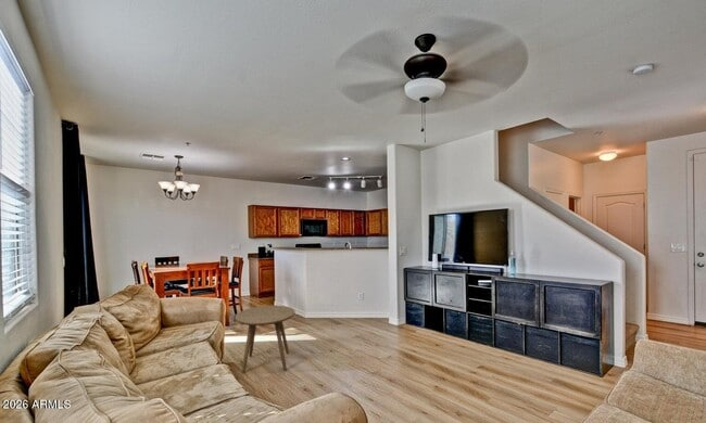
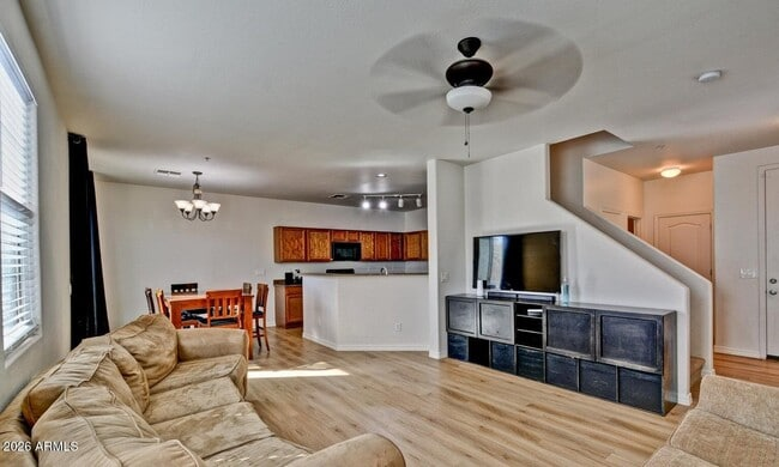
- side table [234,305,297,374]
